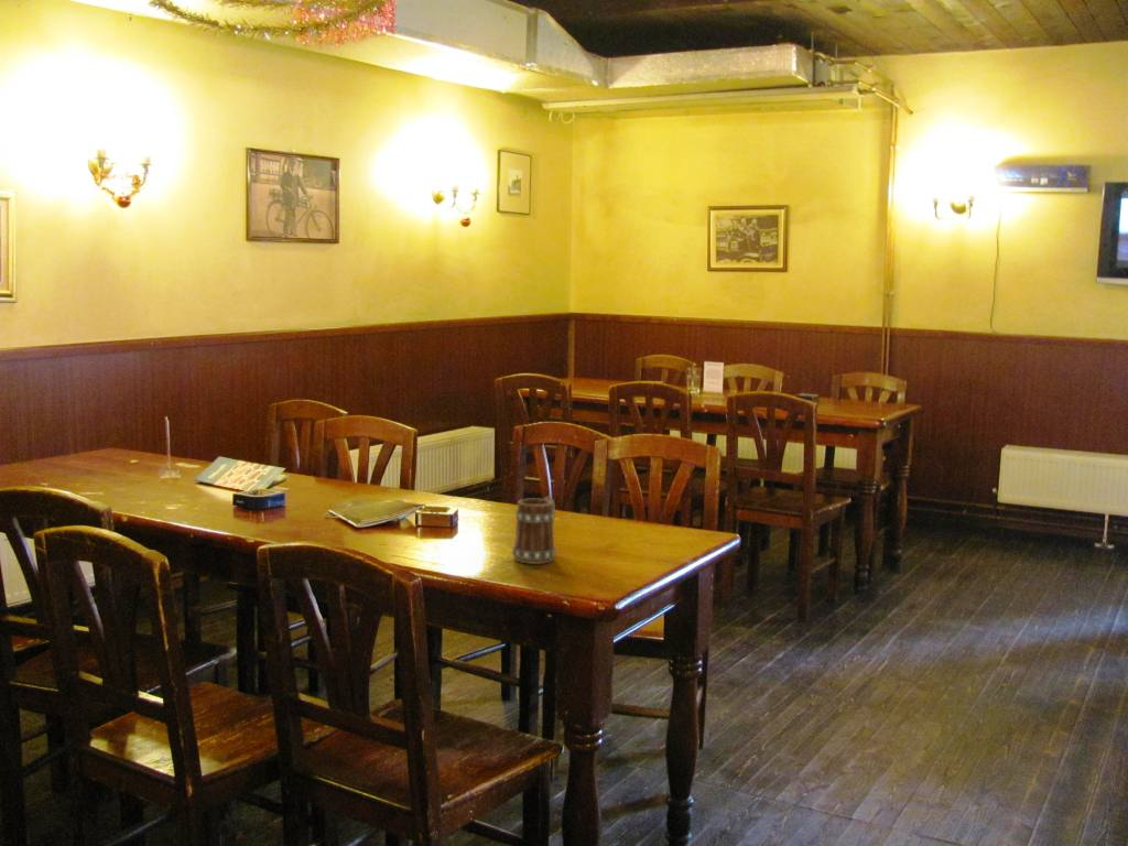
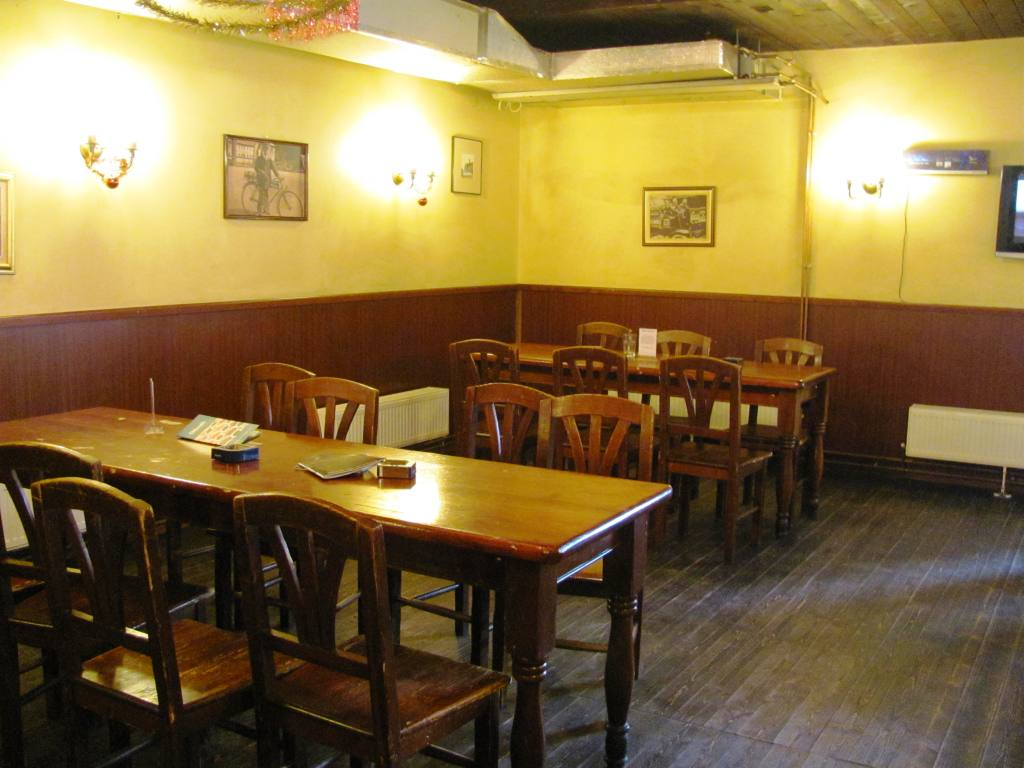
- beer mug [511,496,557,565]
